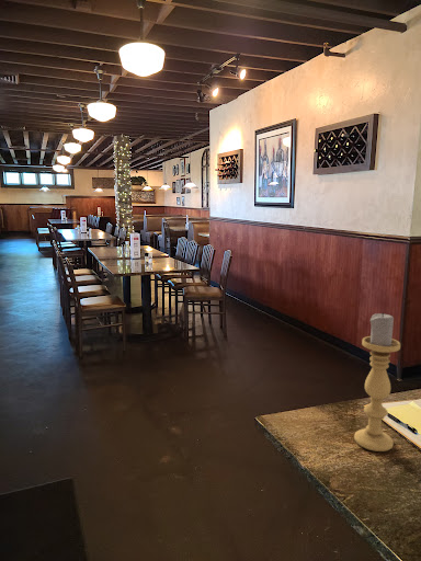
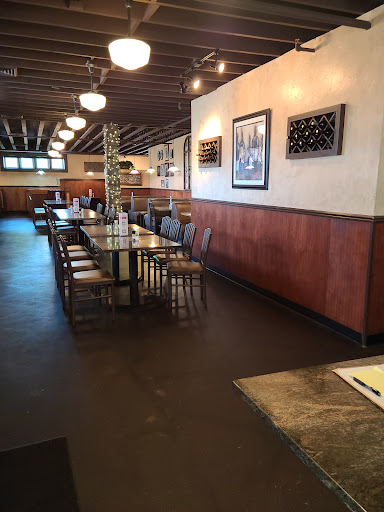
- candle holder [353,311,401,453]
